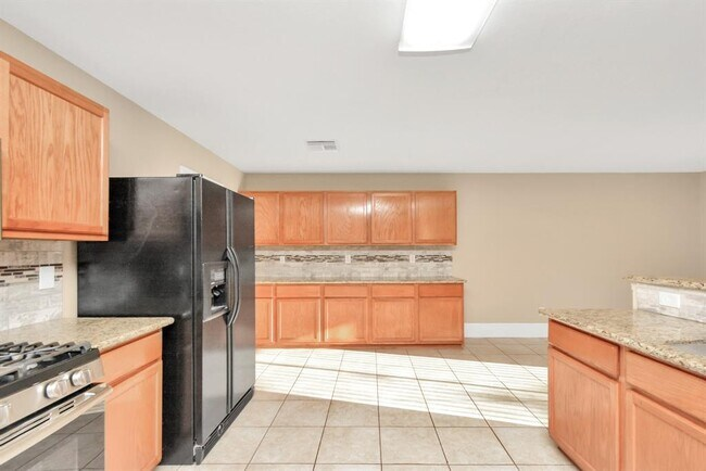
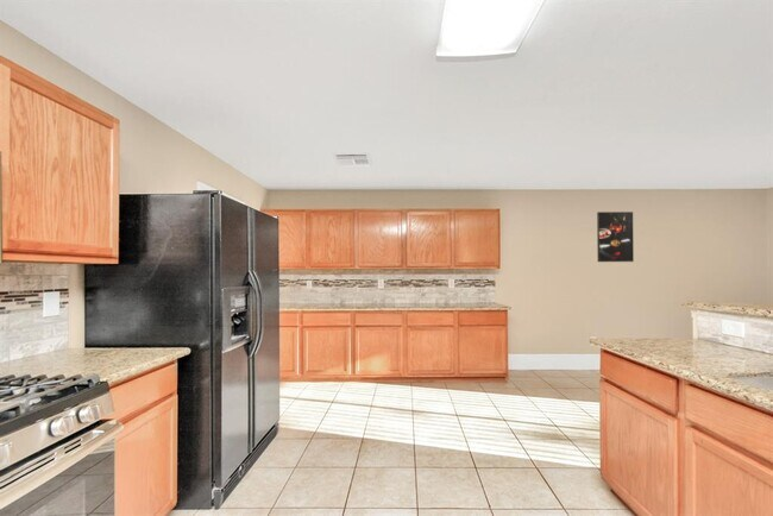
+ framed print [596,210,635,263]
